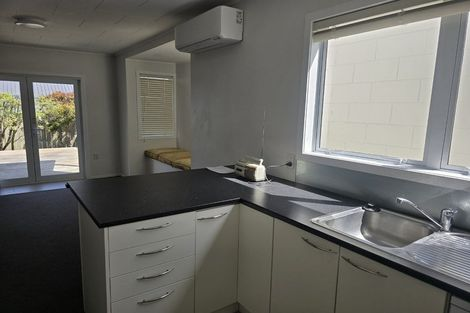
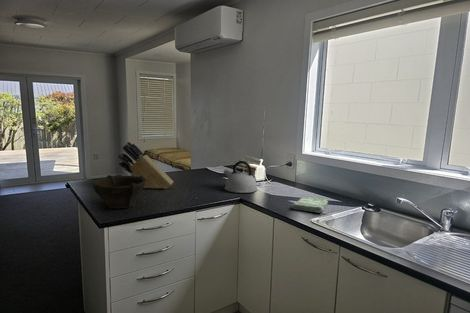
+ knife block [117,141,174,190]
+ dish towel [291,196,329,214]
+ bowl [92,174,146,209]
+ kettle [223,160,258,194]
